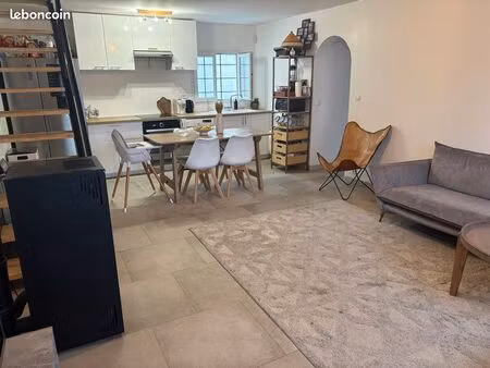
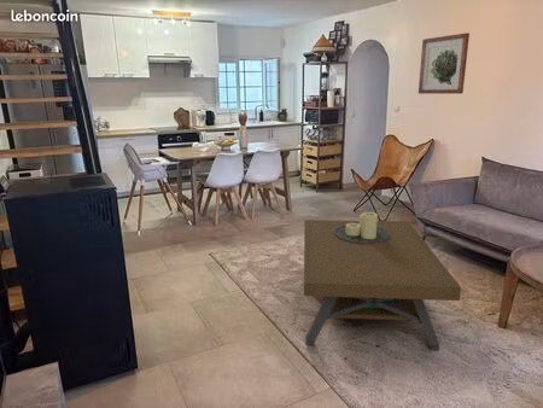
+ coffee table [303,211,462,351]
+ wall art [418,31,471,95]
